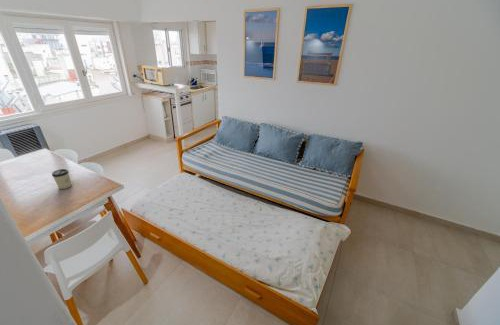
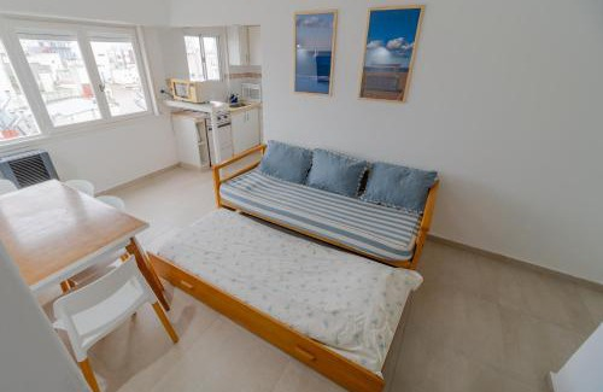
- cup [51,168,73,190]
